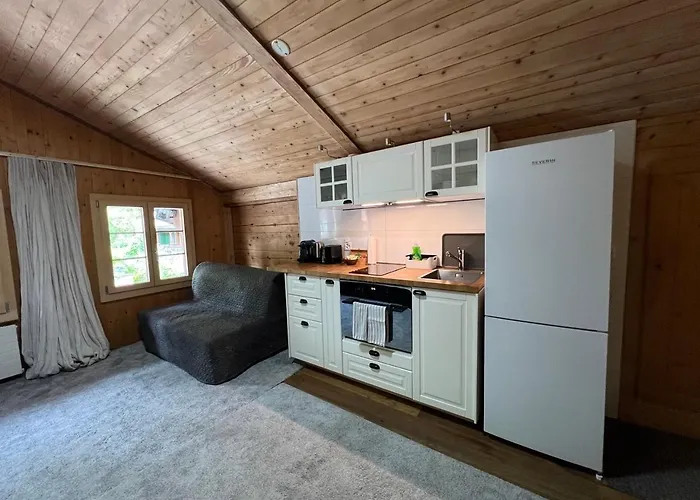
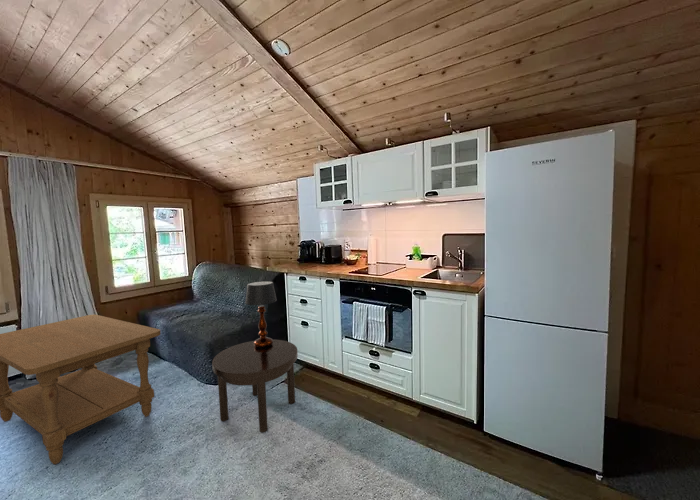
+ table lamp [244,280,278,348]
+ side table [211,339,299,433]
+ coffee table [0,314,162,465]
